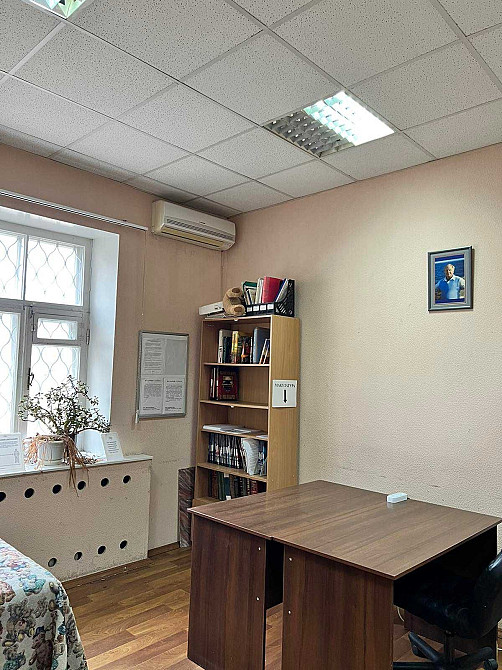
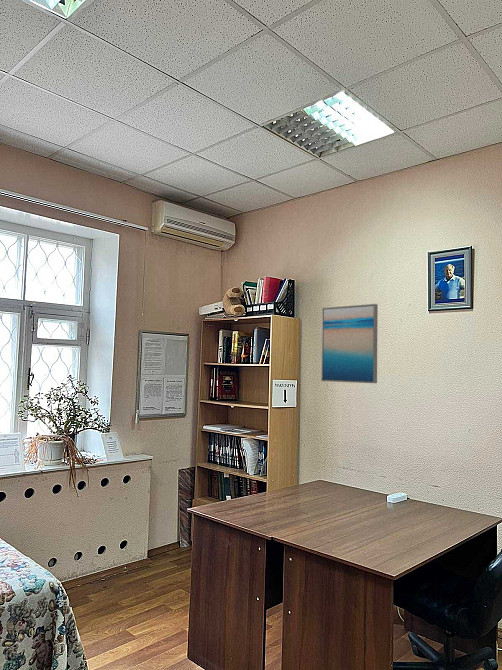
+ wall art [320,303,379,384]
